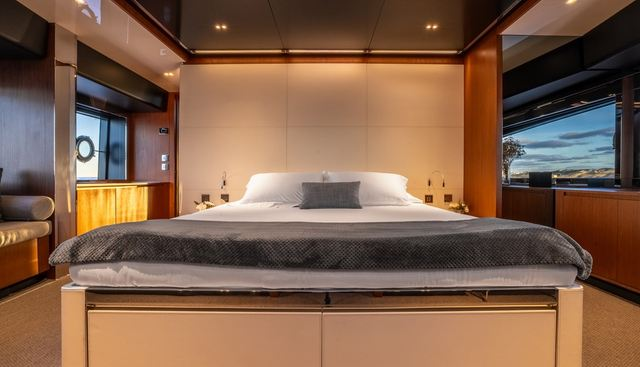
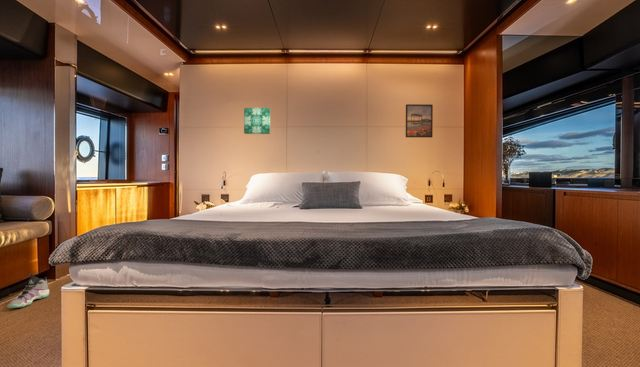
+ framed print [405,103,434,138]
+ wall art [243,107,271,135]
+ sneaker [6,273,50,309]
